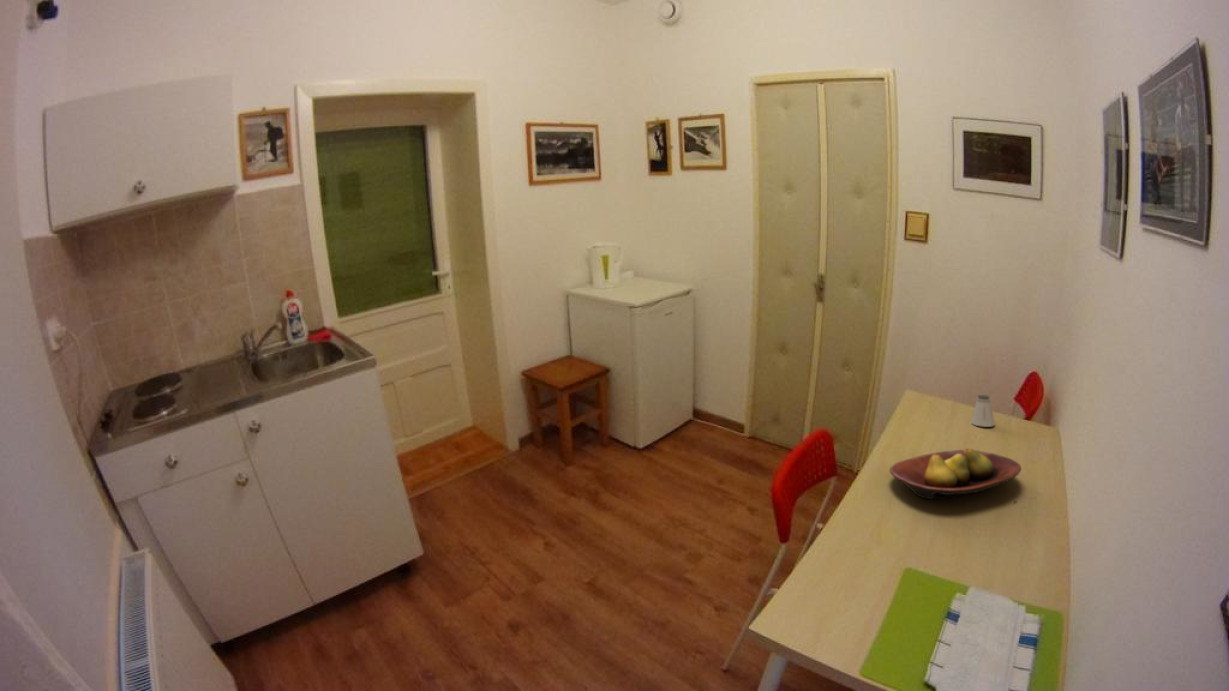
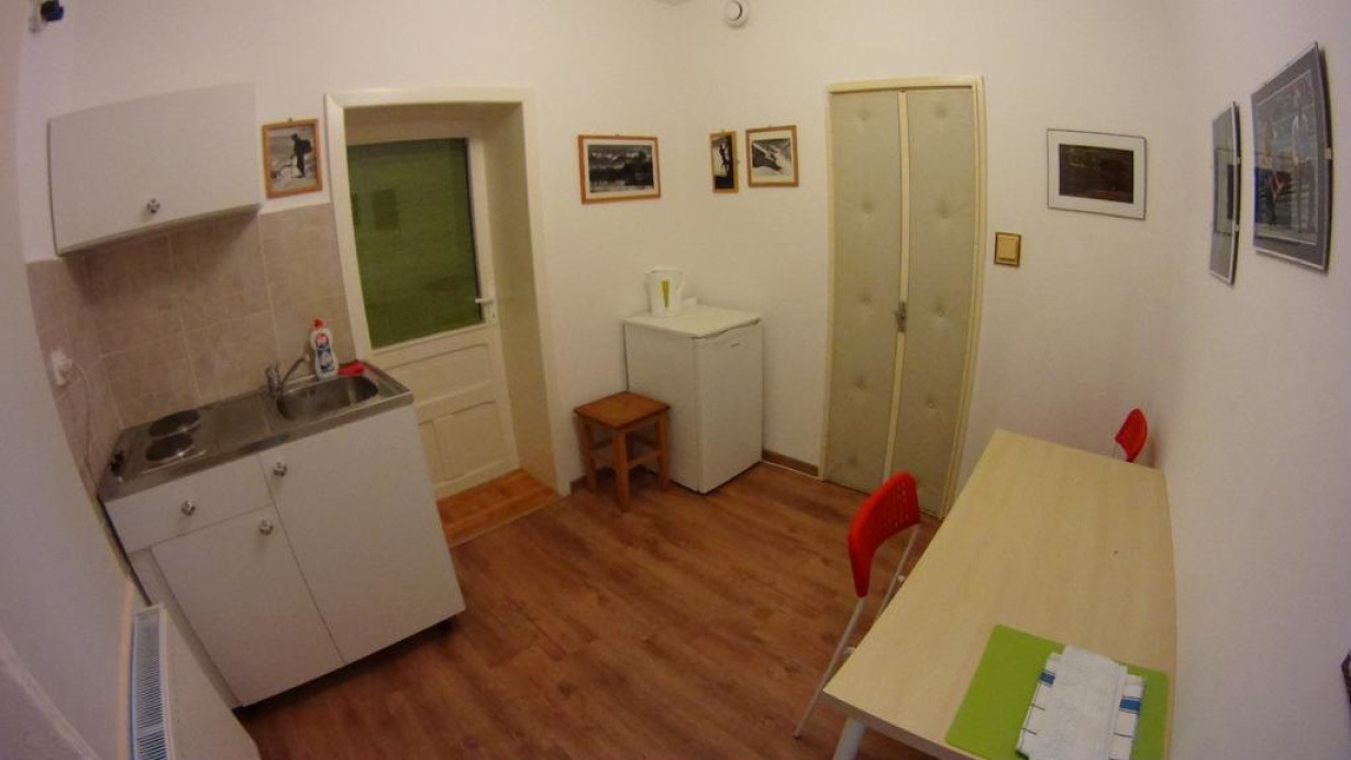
- fruit bowl [889,447,1022,500]
- saltshaker [970,394,996,428]
